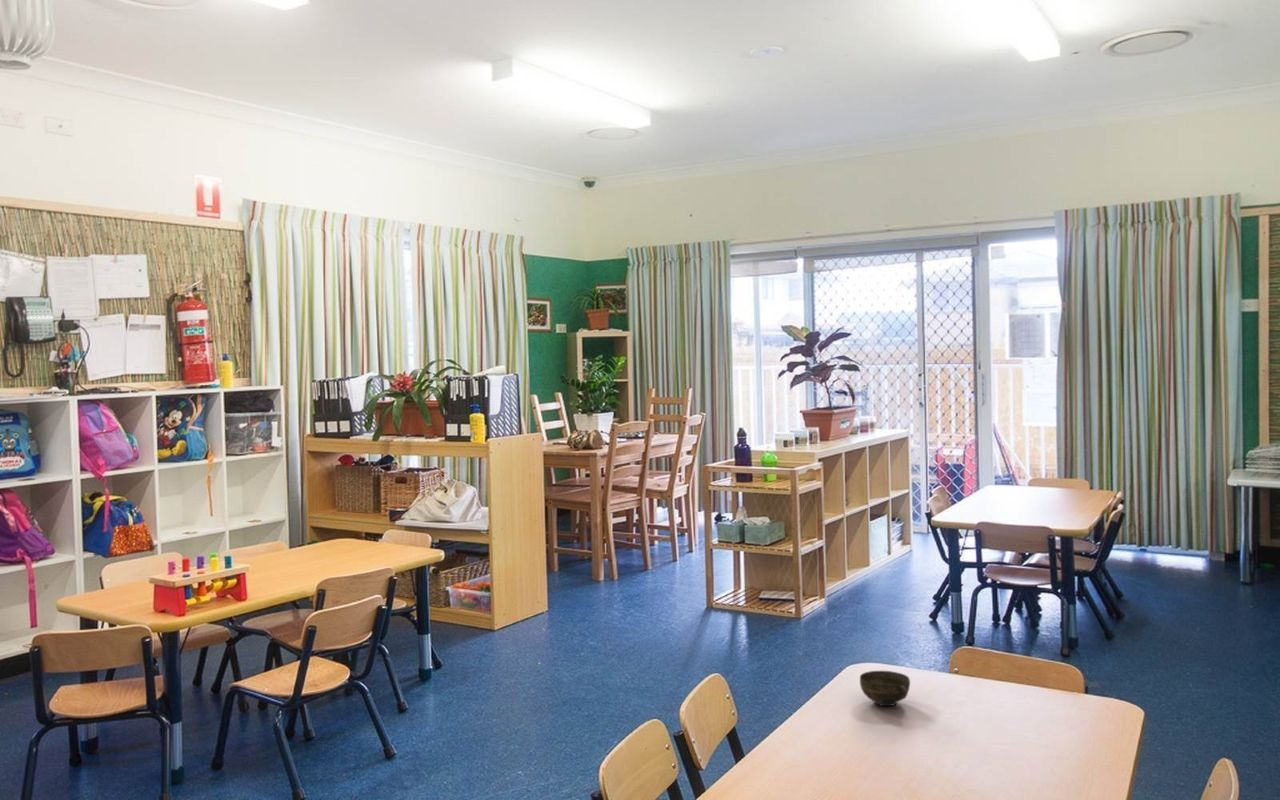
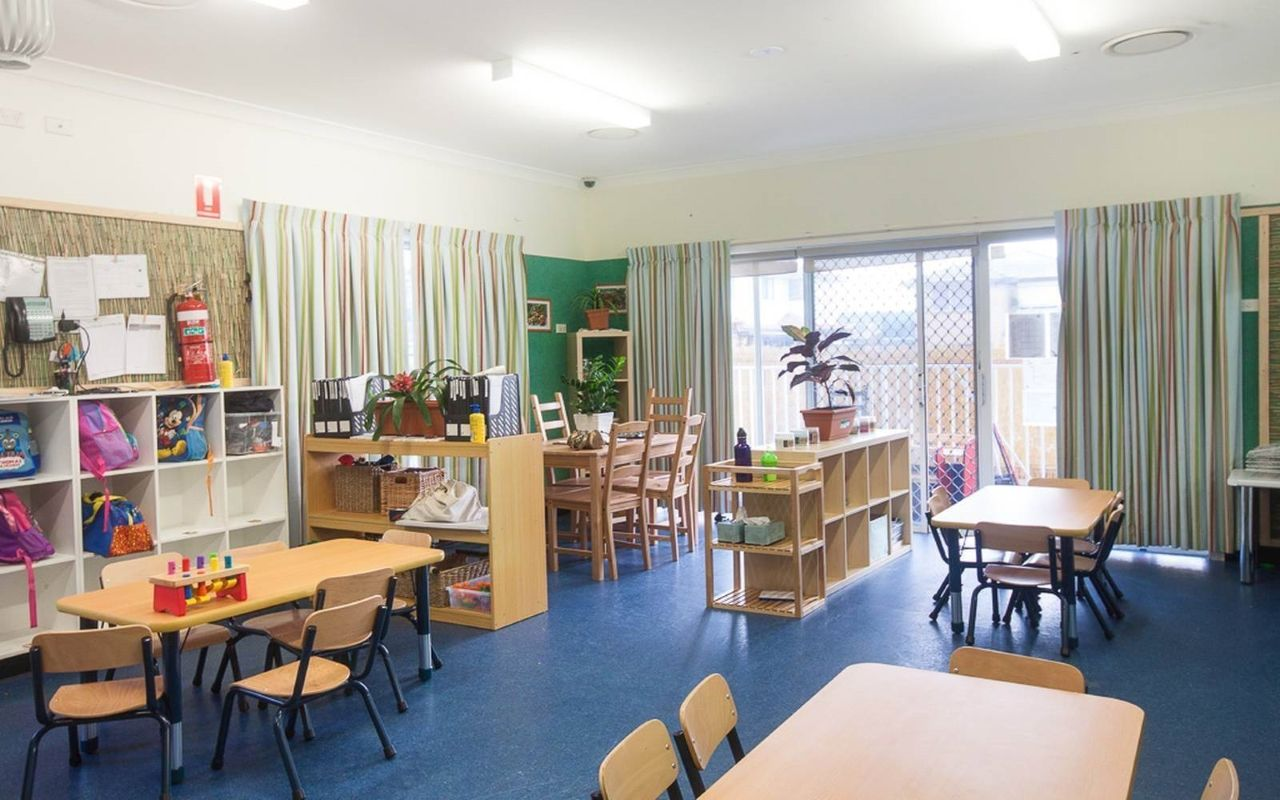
- cup [859,670,911,707]
